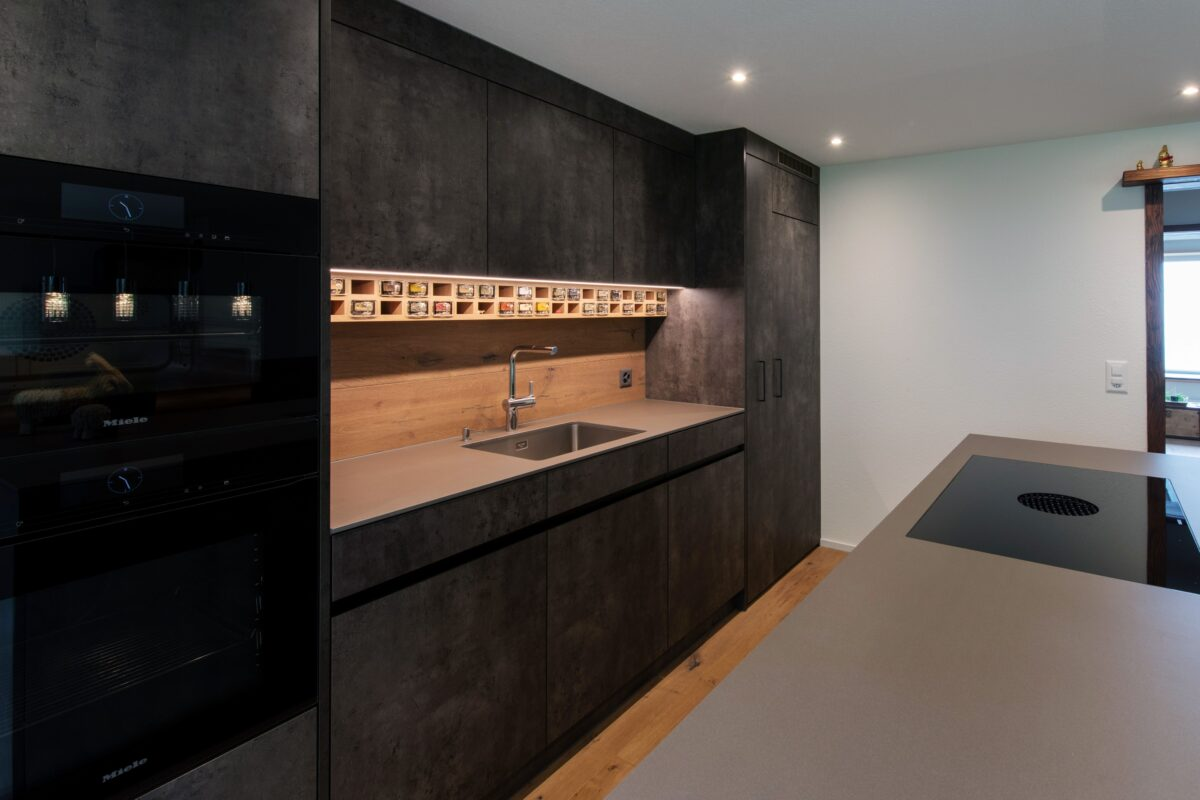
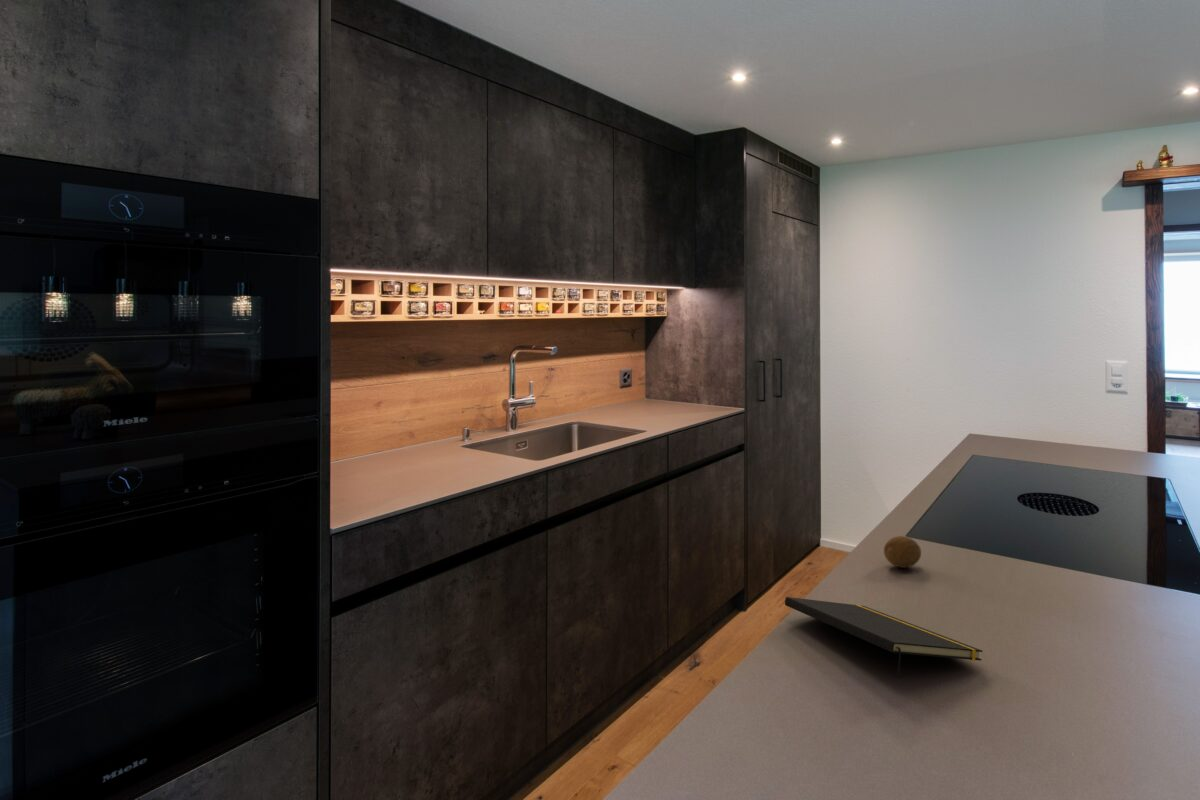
+ notepad [784,596,984,680]
+ fruit [883,535,922,569]
